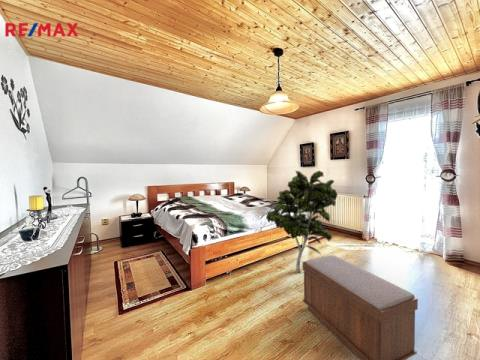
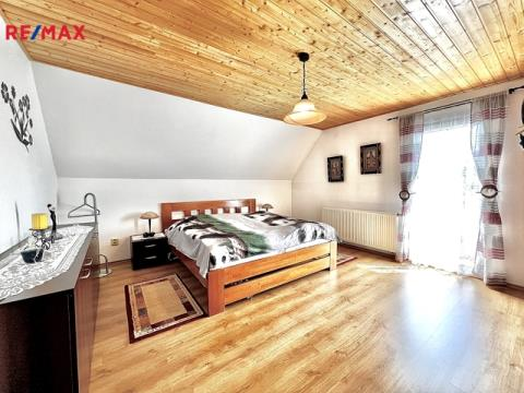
- indoor plant [265,170,339,274]
- bench [302,254,419,360]
